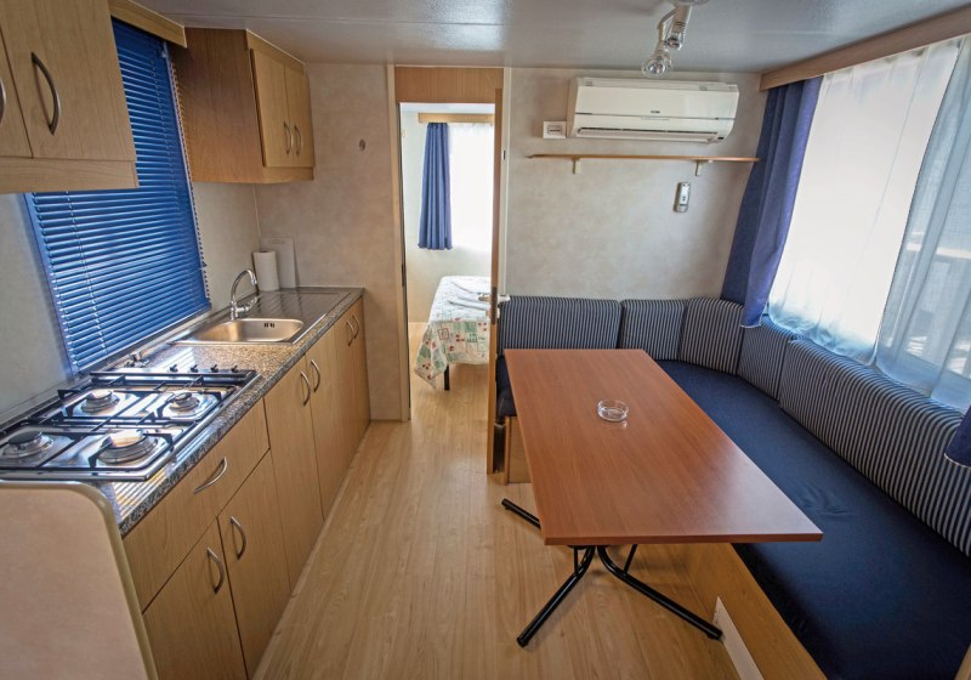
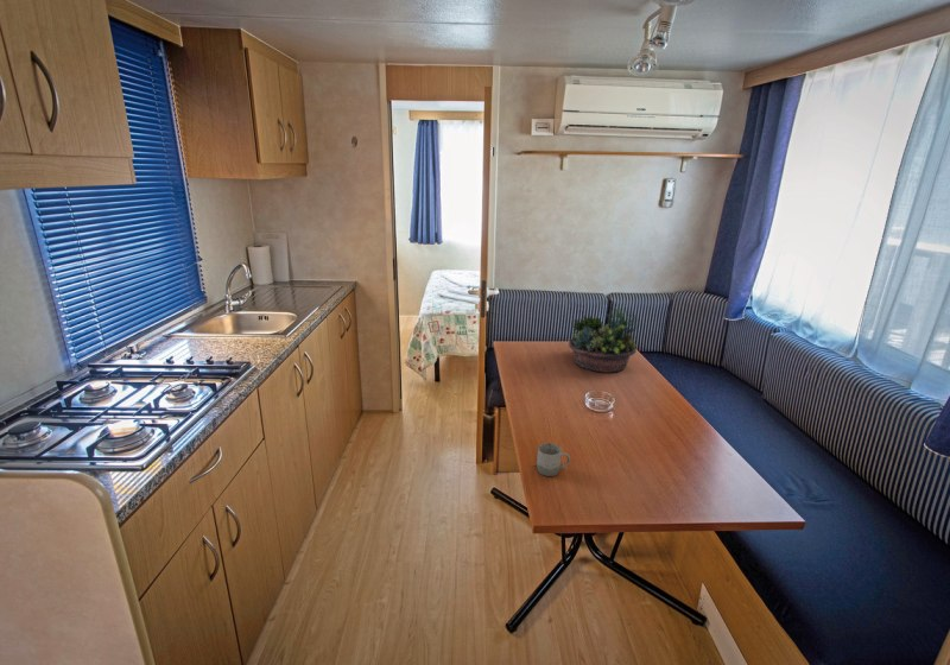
+ cup [536,442,571,477]
+ succulent planter [568,305,640,374]
